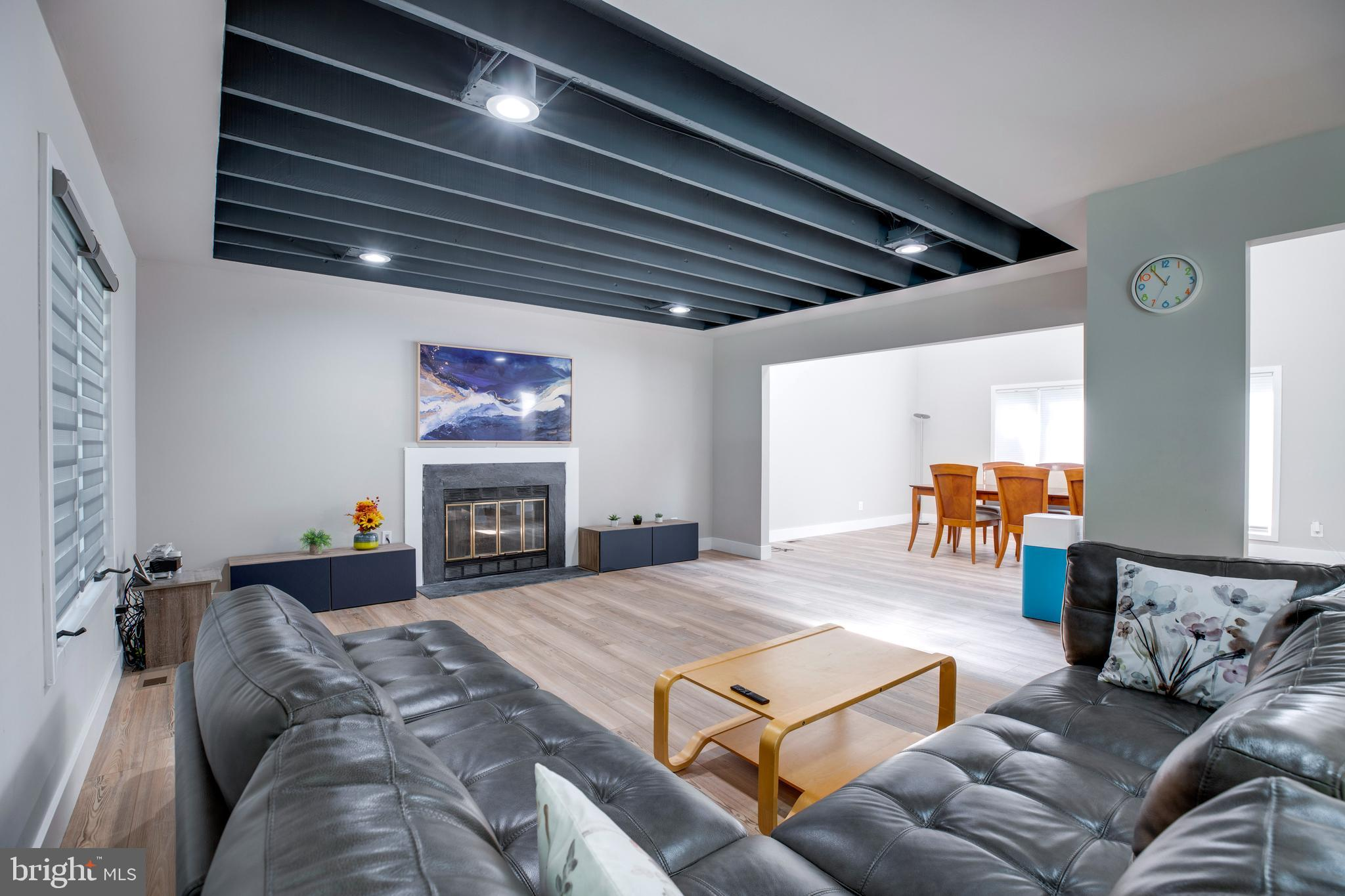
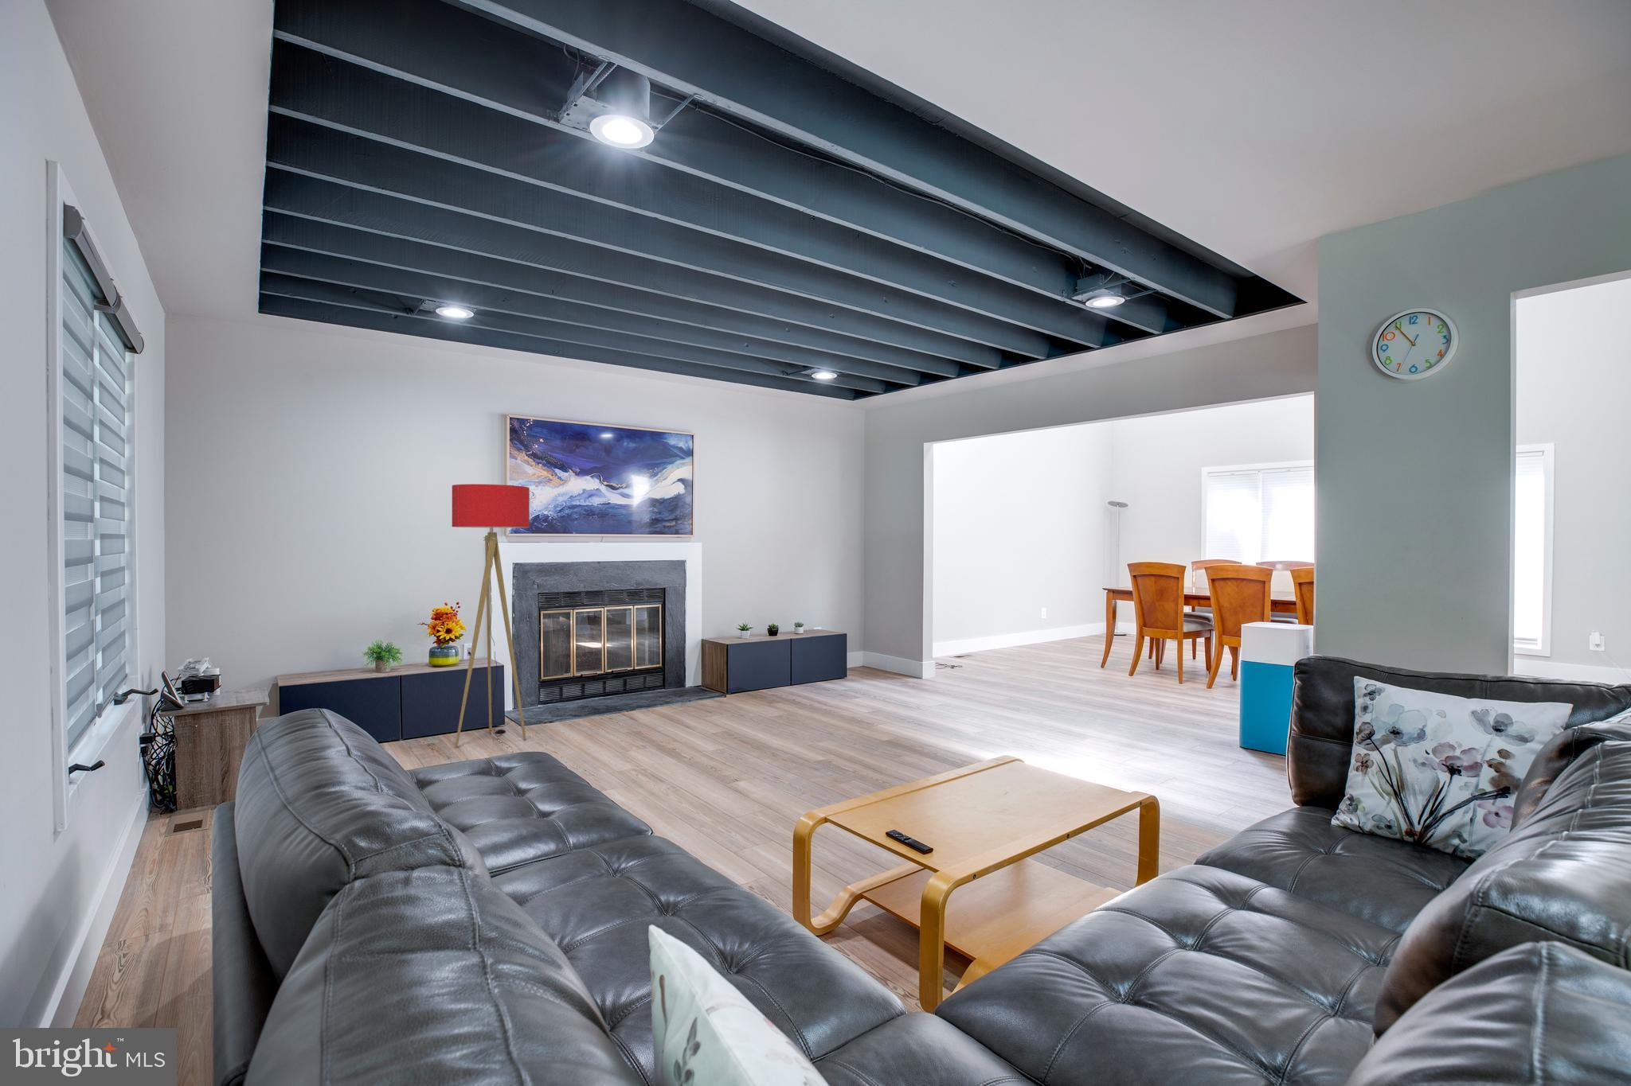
+ floor lamp [451,484,530,748]
